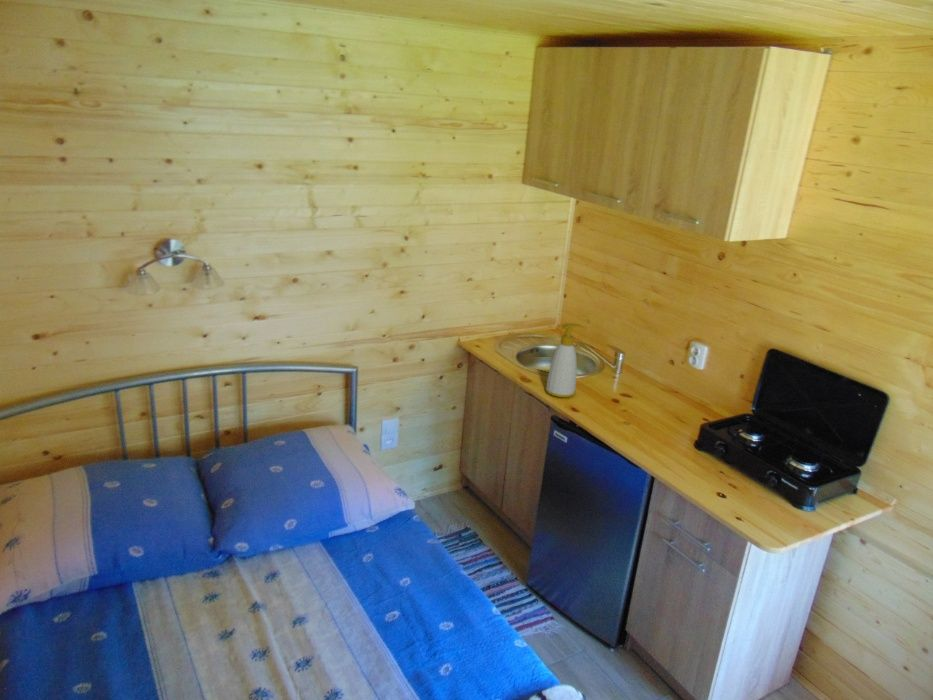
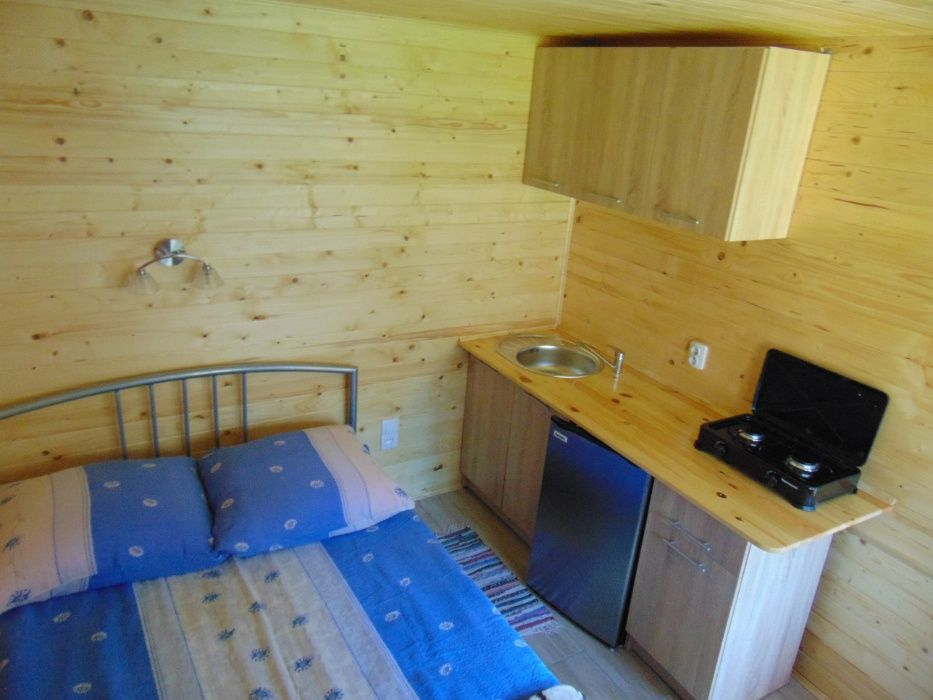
- soap bottle [544,322,586,398]
